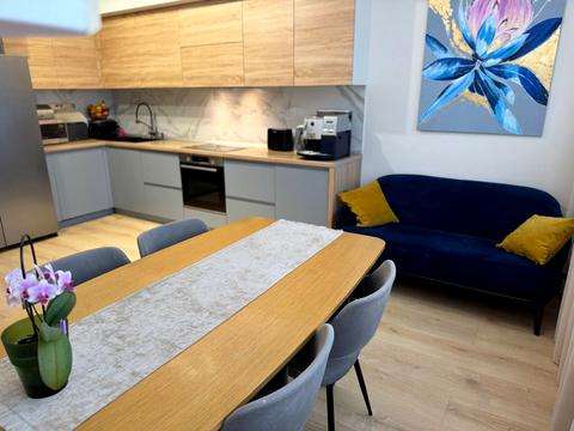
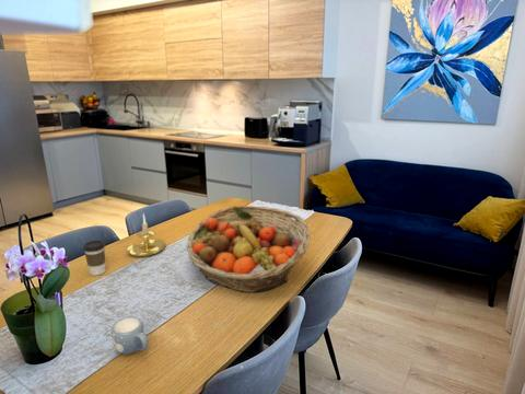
+ coffee cup [82,240,106,277]
+ candle holder [122,212,166,258]
+ fruit basket [185,205,311,293]
+ mug [110,316,149,356]
